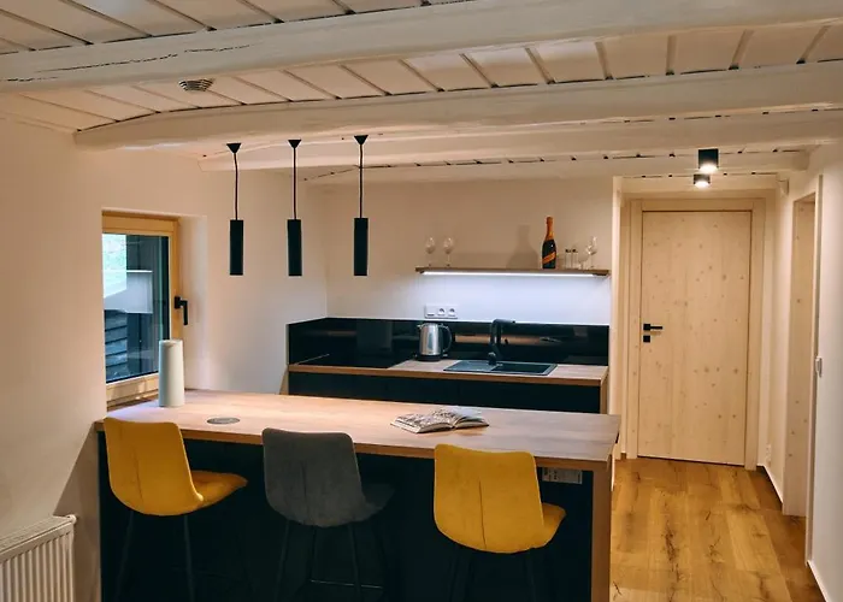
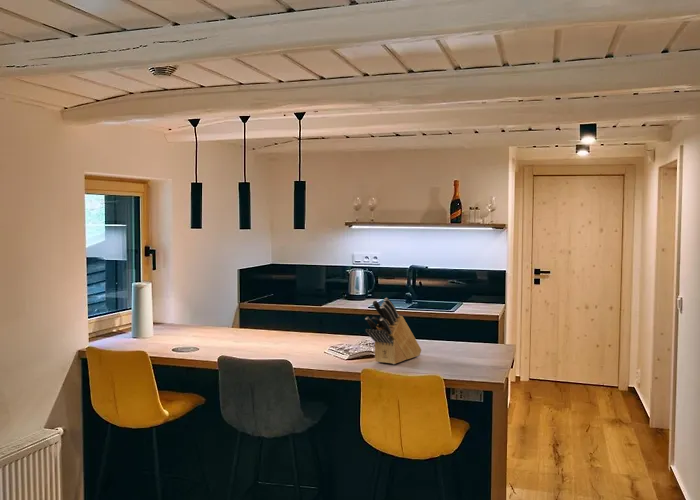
+ knife block [364,297,422,365]
